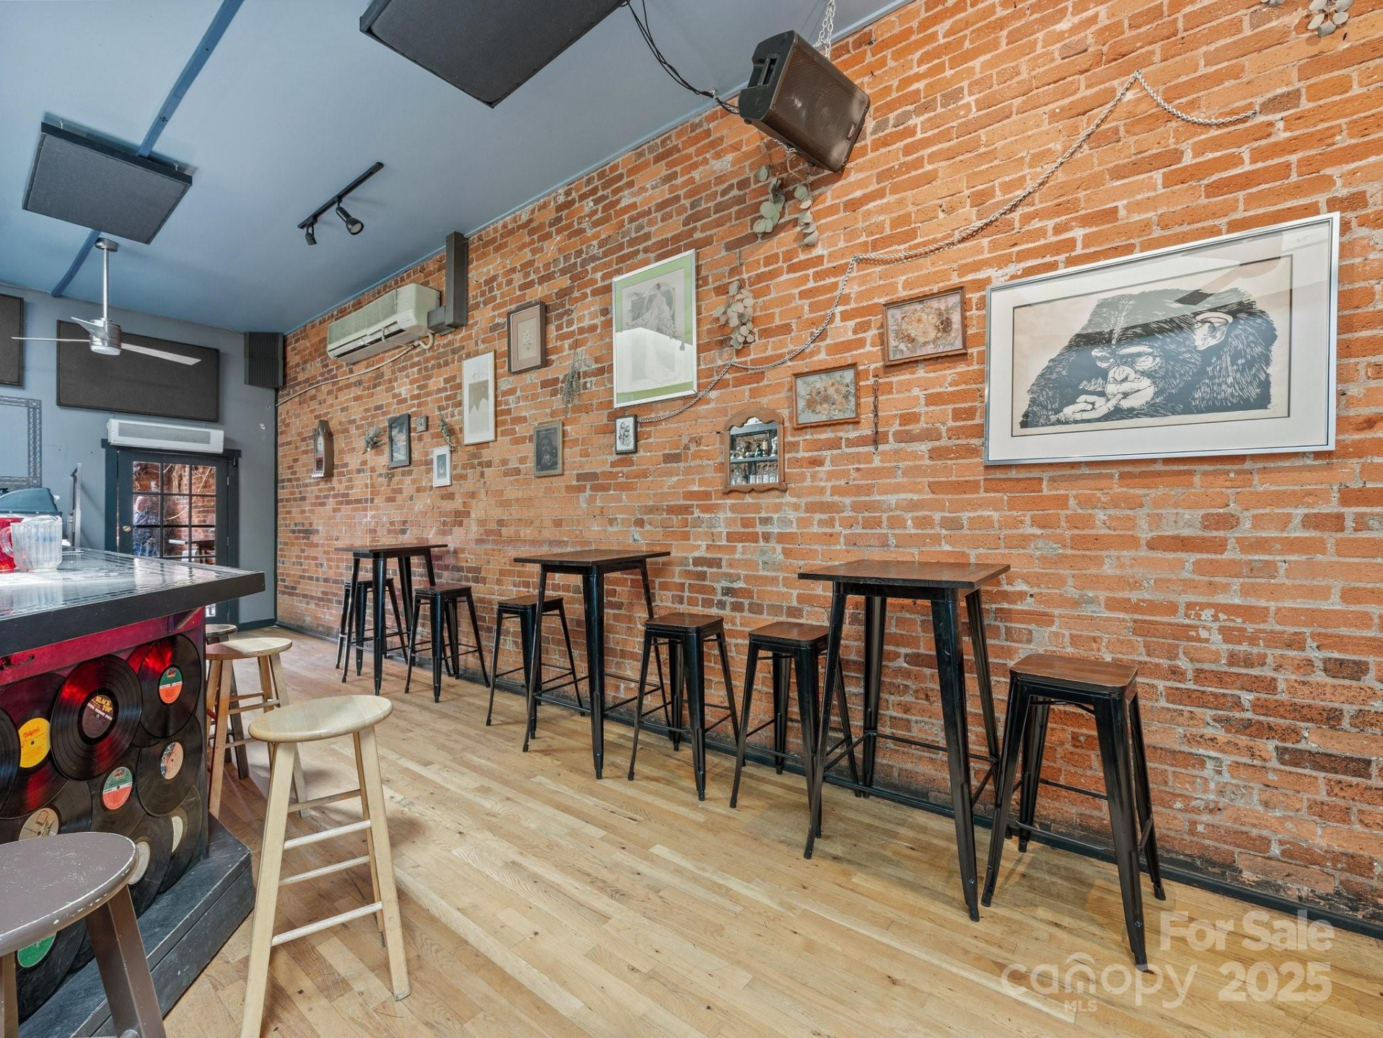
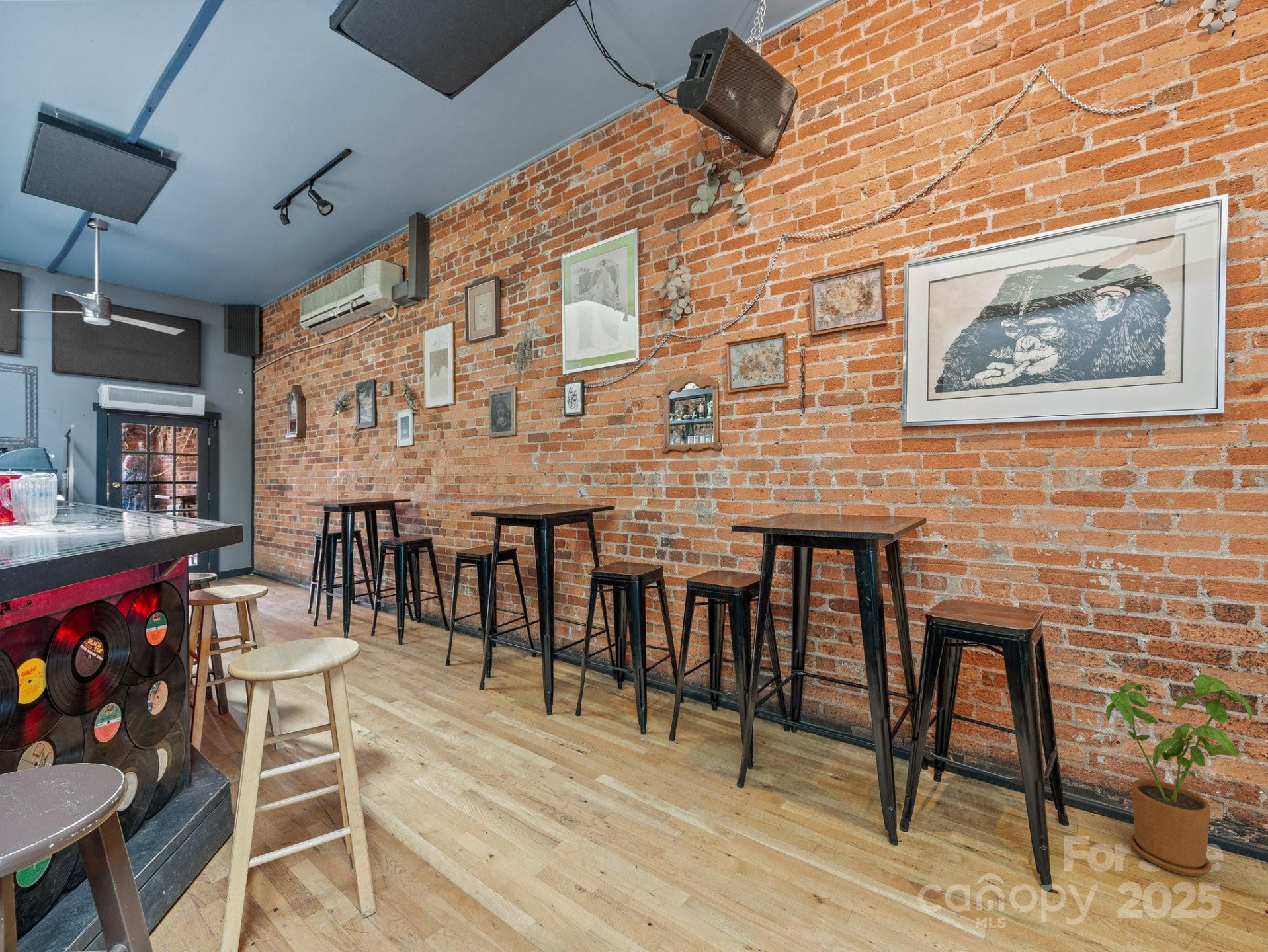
+ house plant [1105,673,1253,877]
